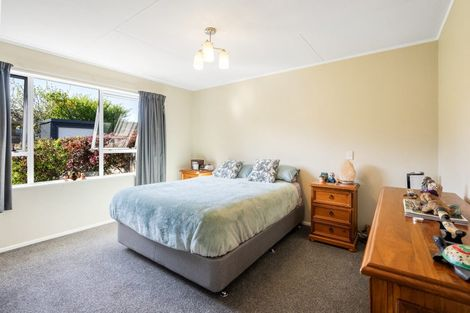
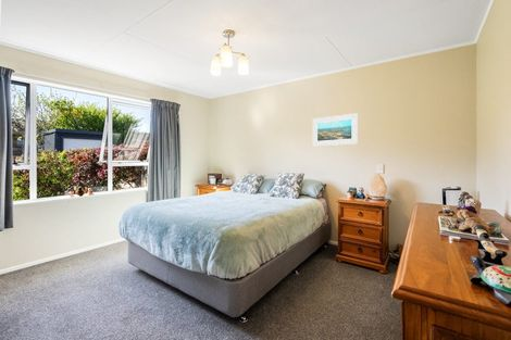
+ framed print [312,112,359,148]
